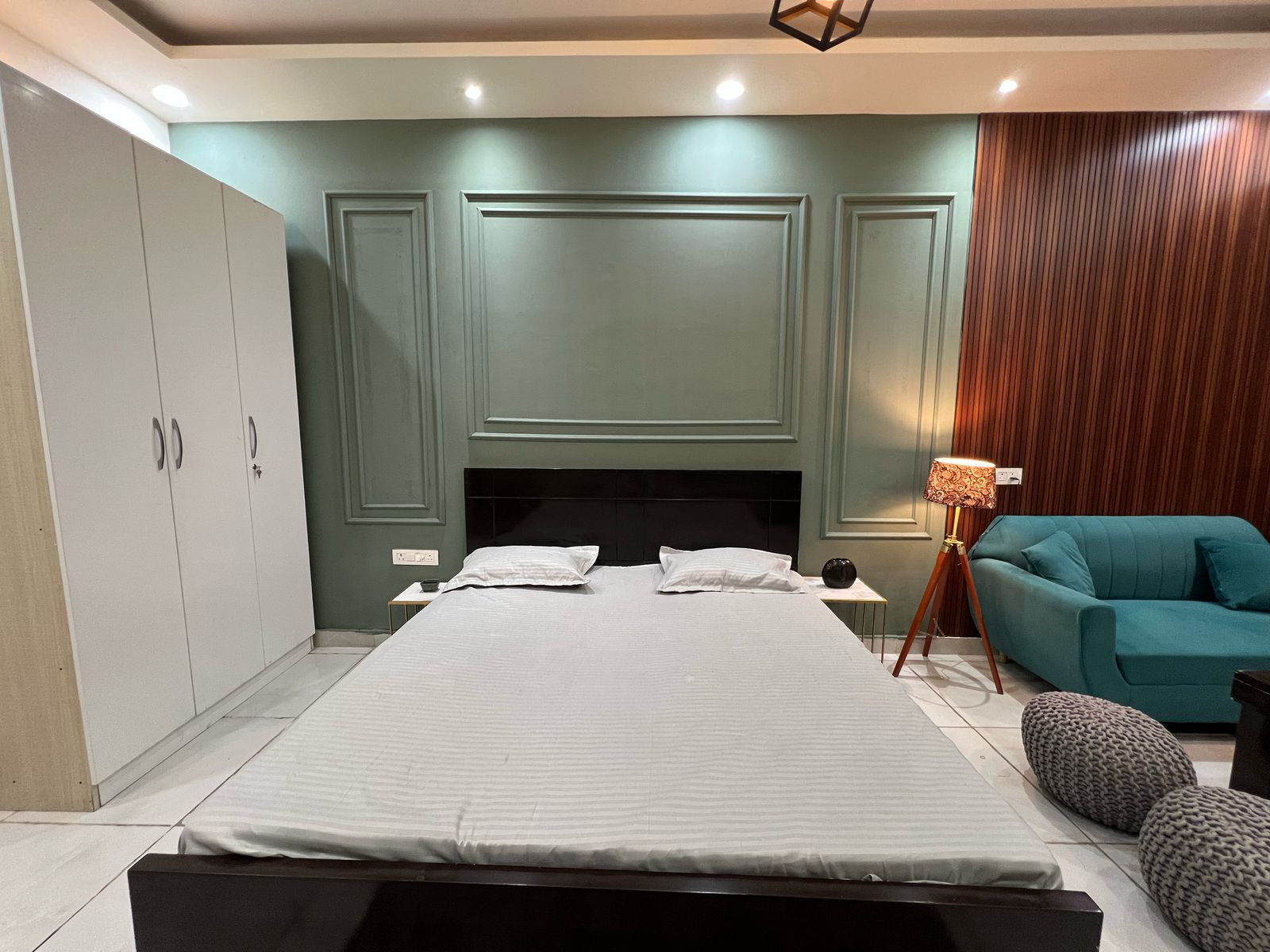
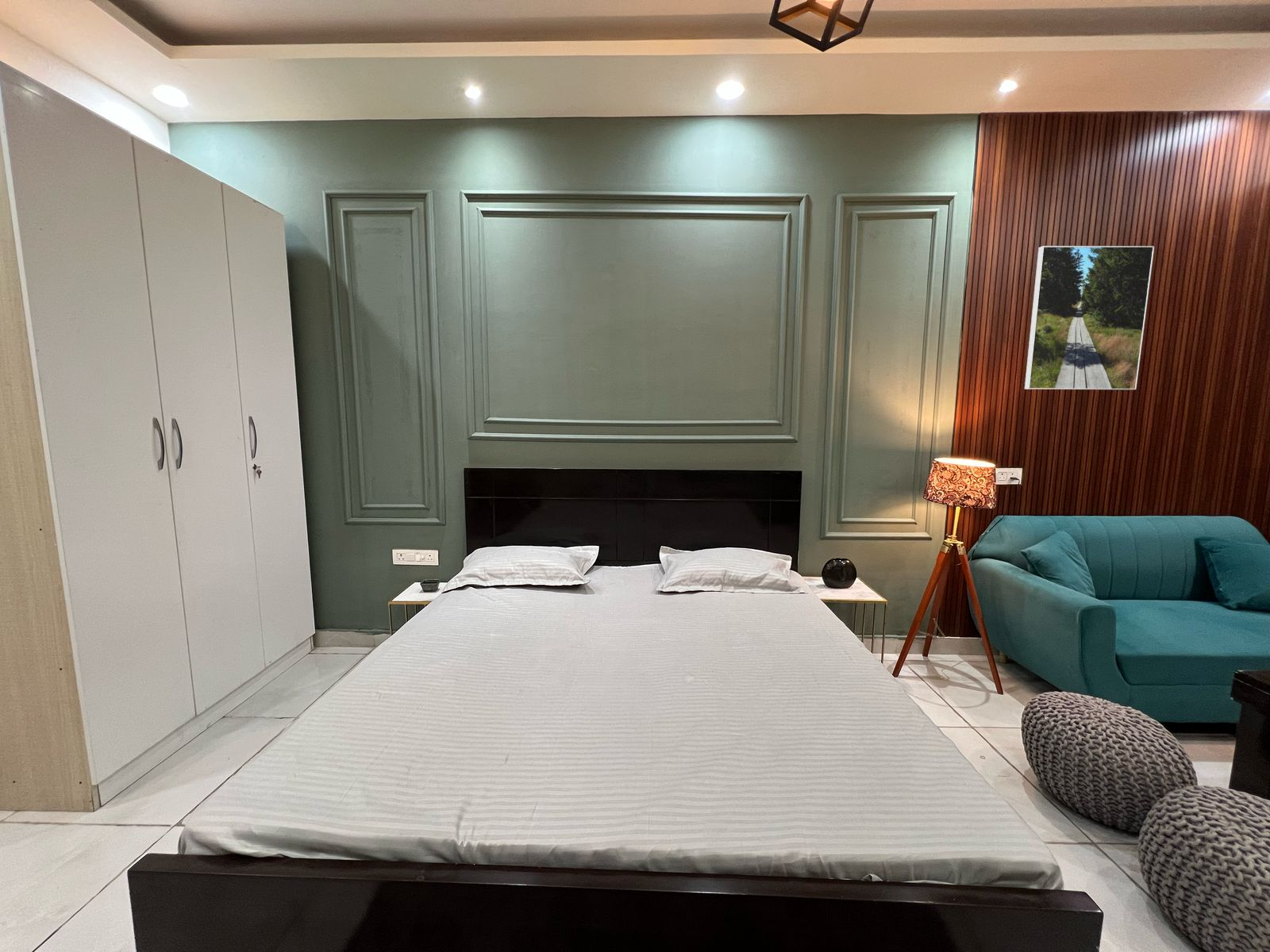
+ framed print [1024,245,1155,390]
